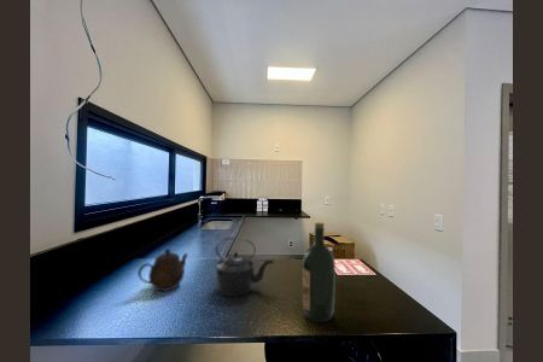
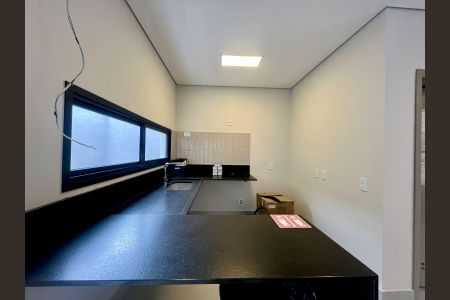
- kettle [215,237,275,298]
- teapot [136,247,189,292]
- wine bottle [302,222,337,323]
